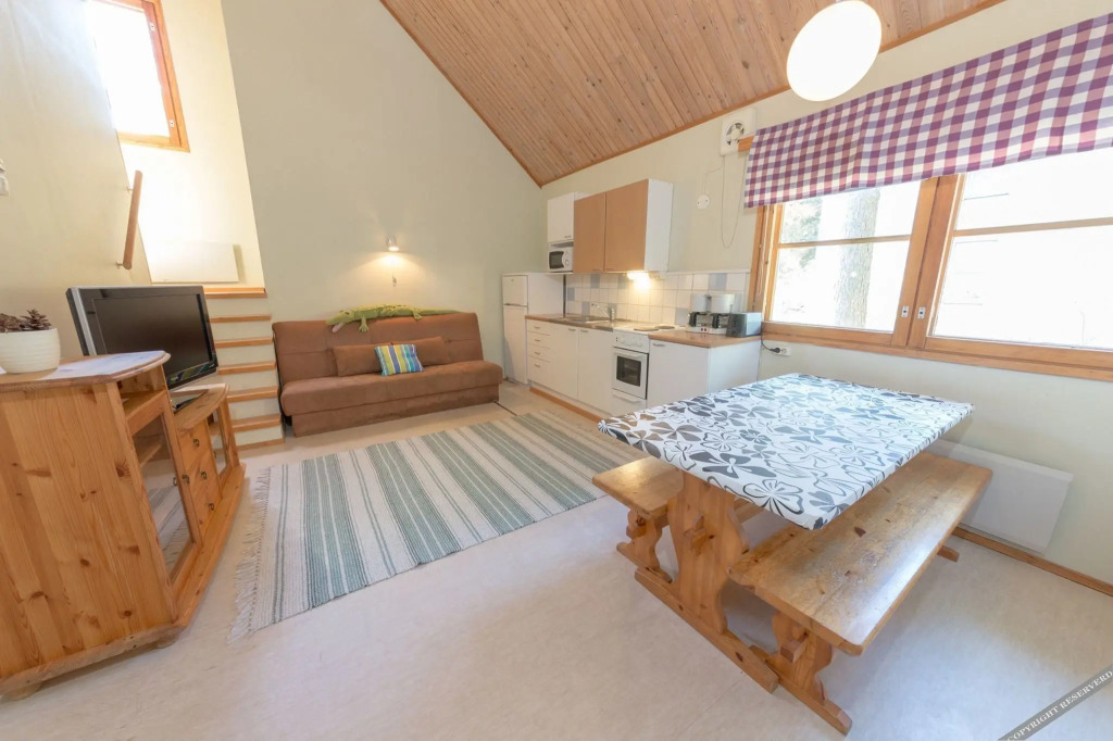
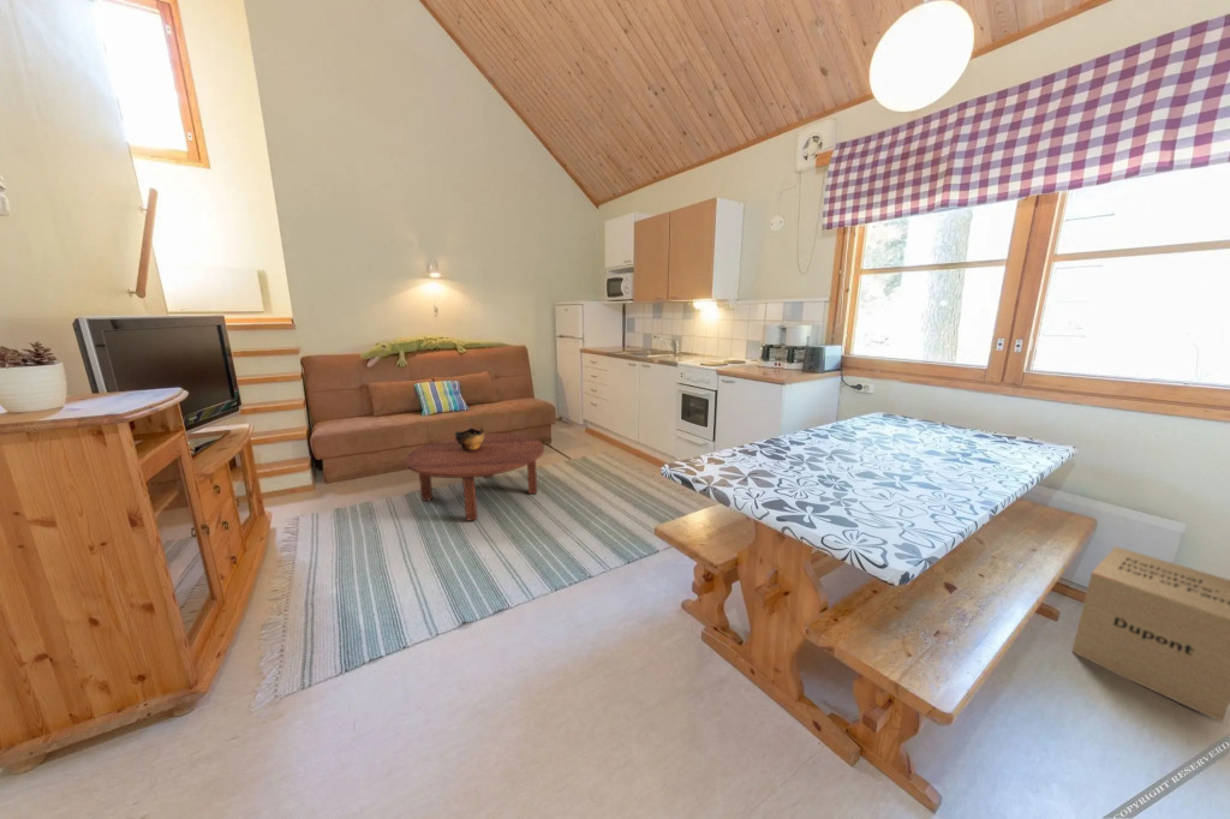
+ coffee table [404,432,545,522]
+ cardboard box [1070,545,1230,724]
+ decorative bowl [453,426,485,452]
